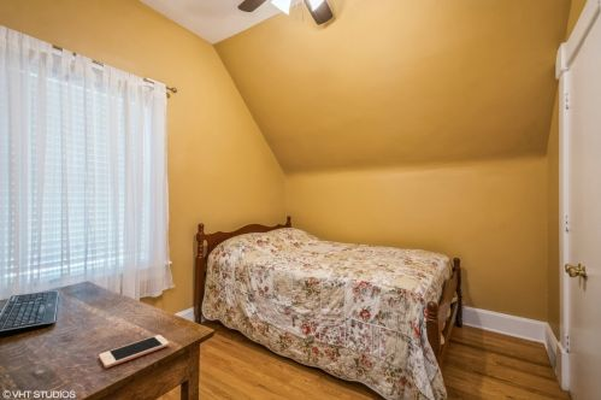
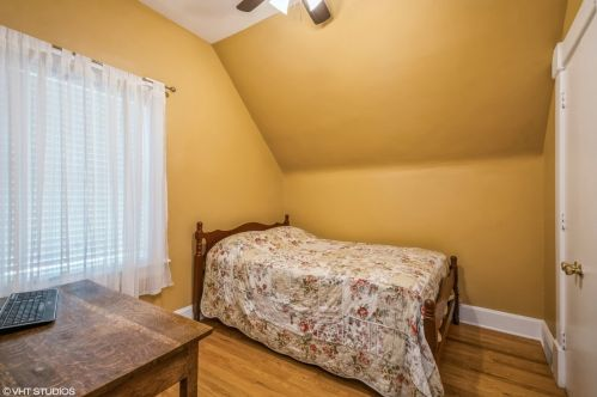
- cell phone [98,334,170,369]
